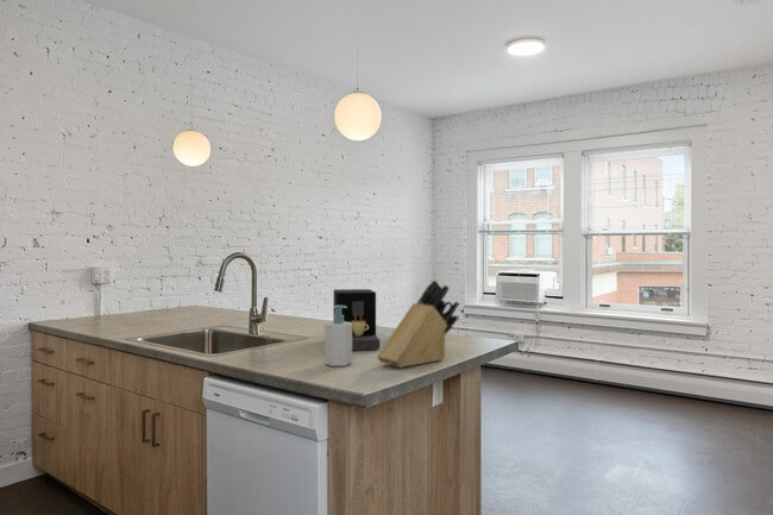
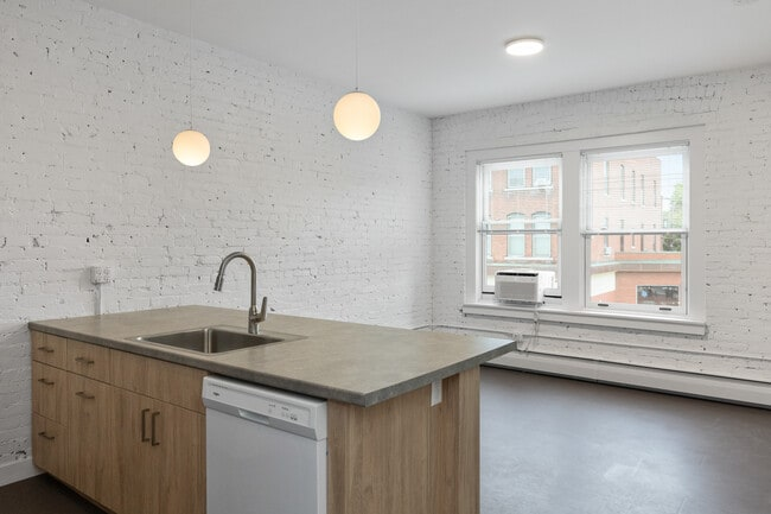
- soap bottle [323,304,353,368]
- knife block [376,280,460,369]
- coffee maker [333,288,381,351]
